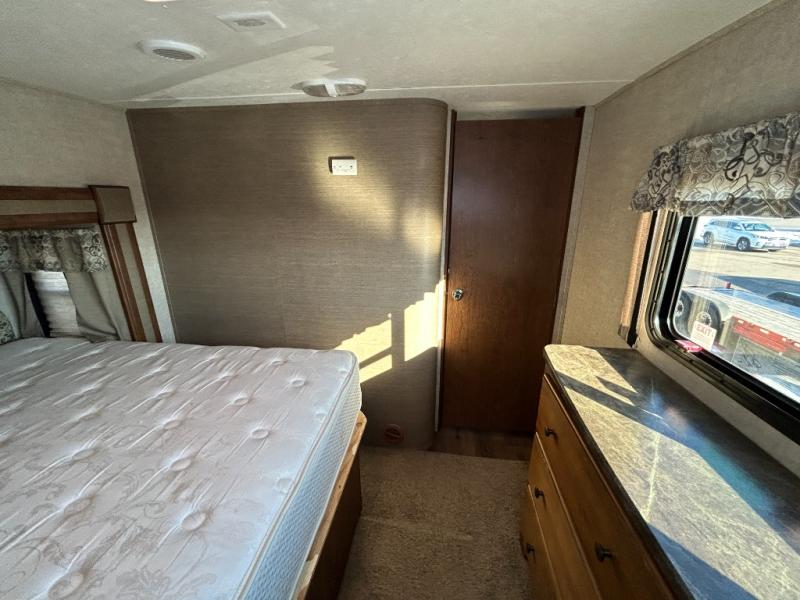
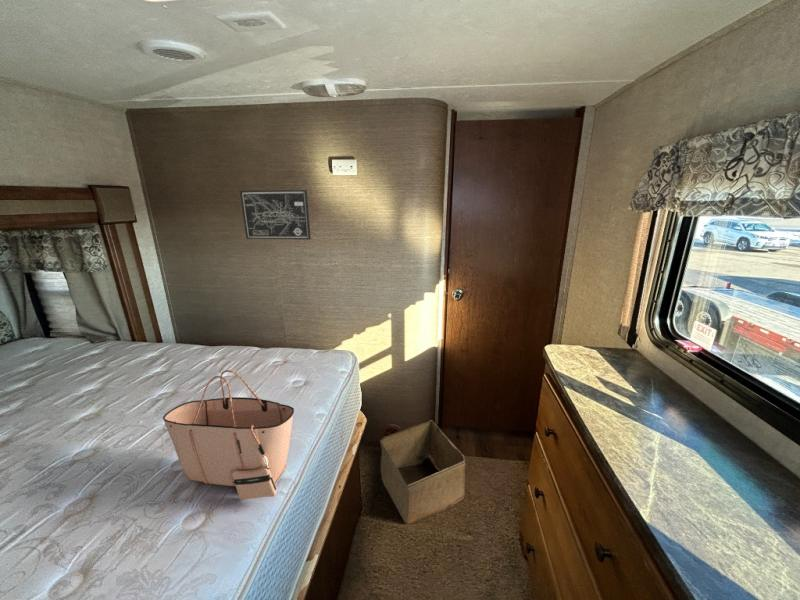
+ storage bin [379,419,467,525]
+ wall art [239,189,312,240]
+ tote bag [162,369,295,501]
